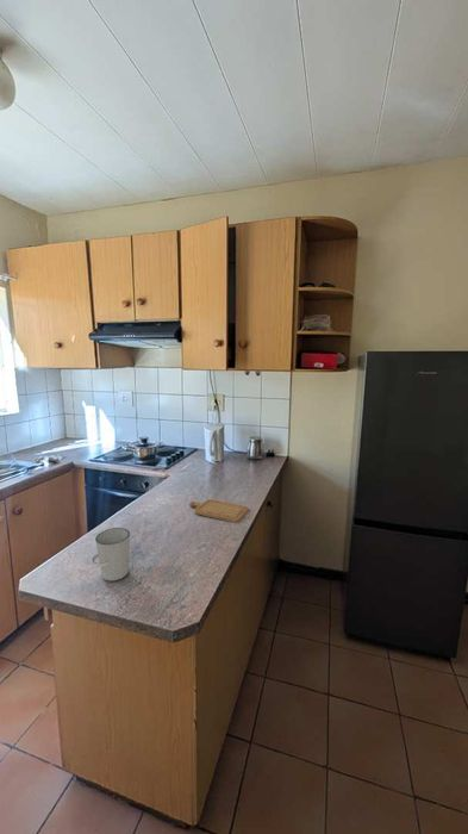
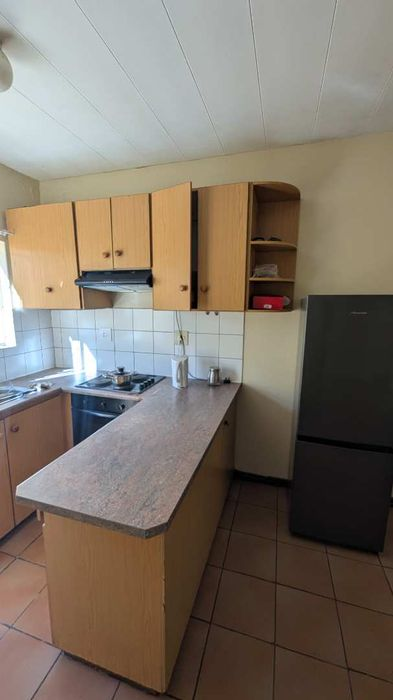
- cup [92,527,131,583]
- chopping board [188,498,250,523]
